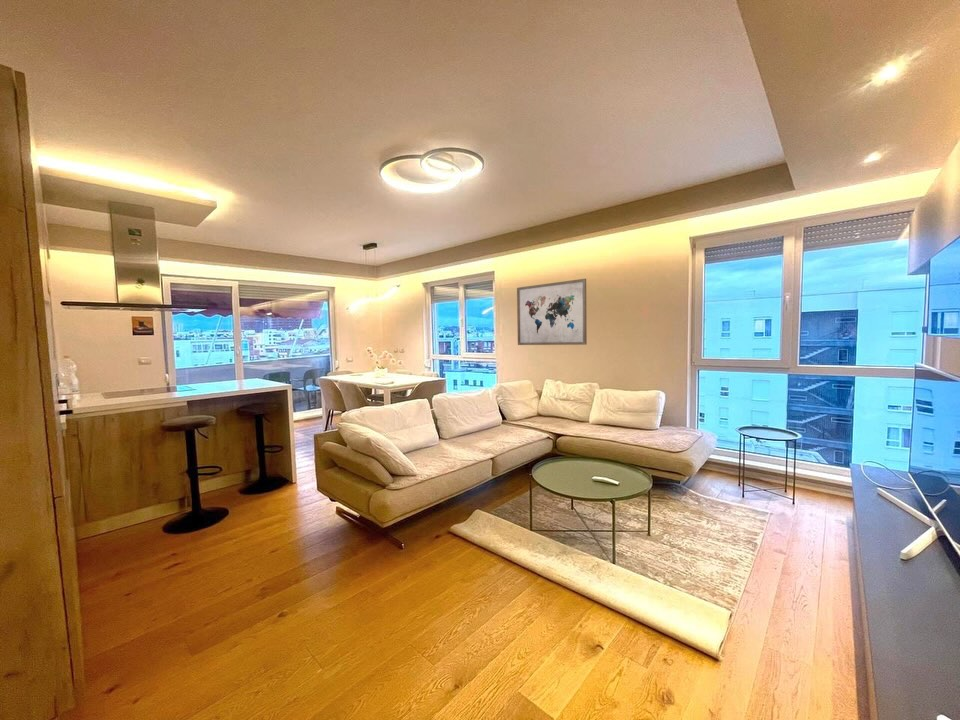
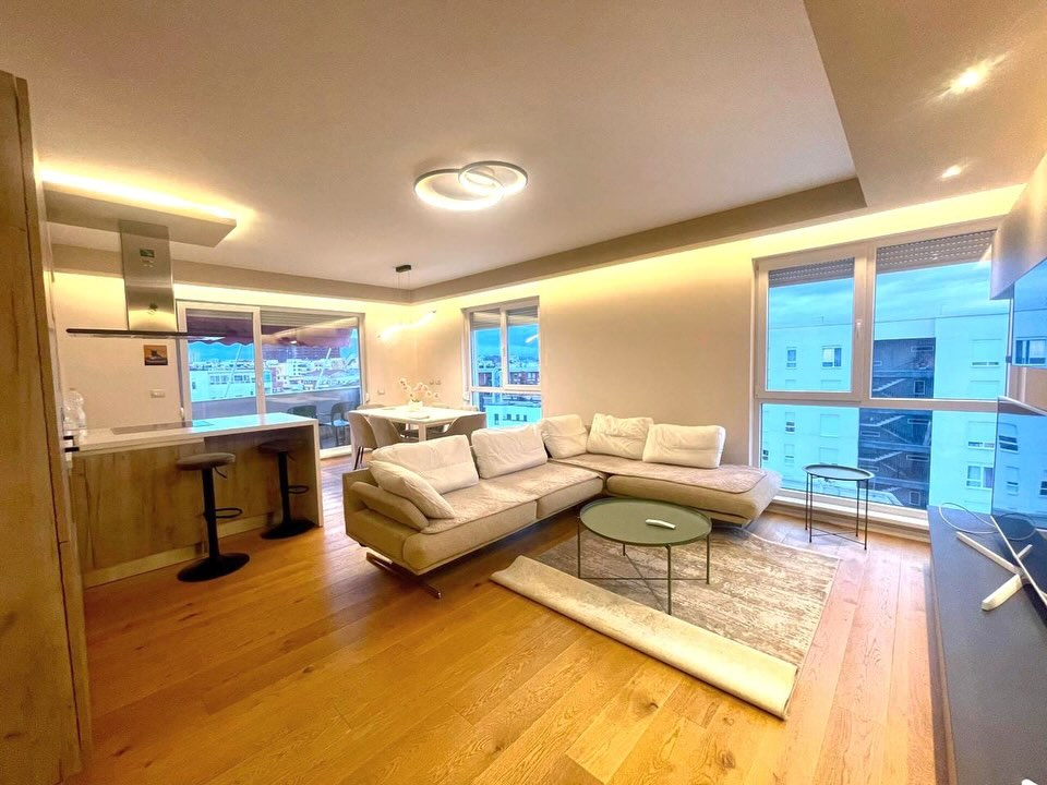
- wall art [516,278,588,346]
